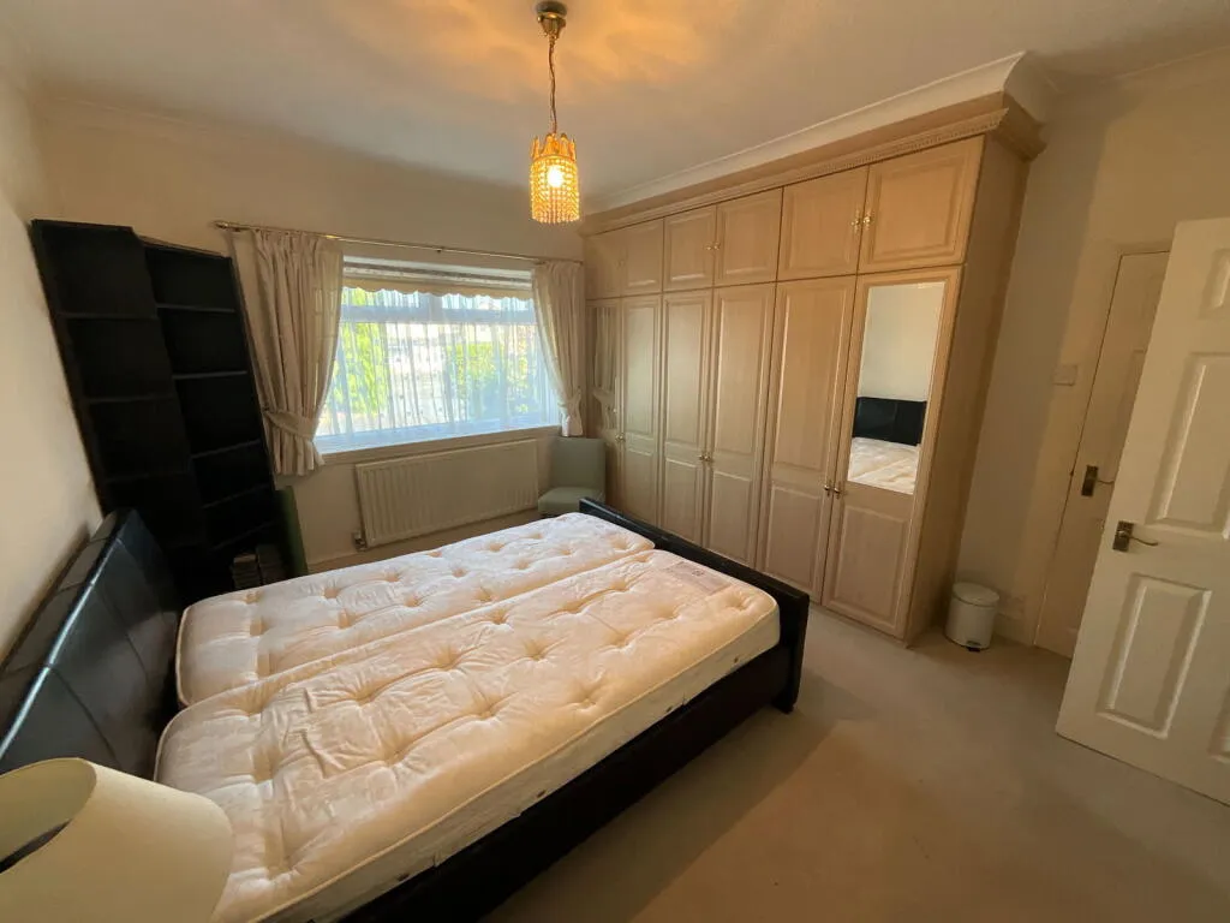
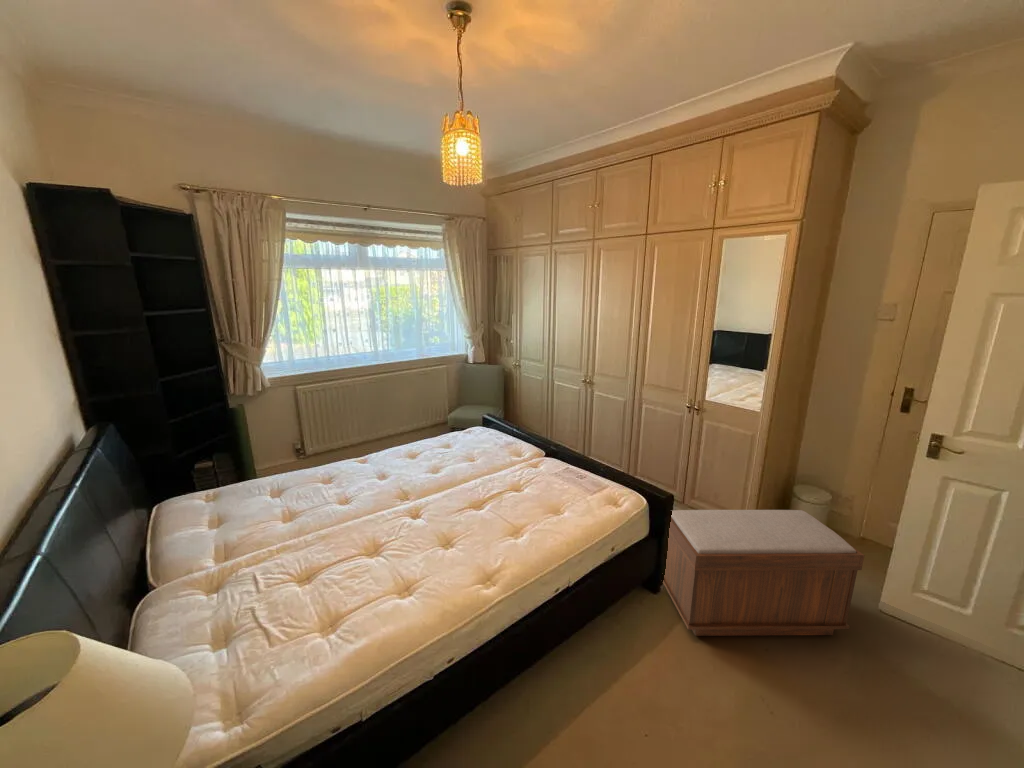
+ bench [662,509,866,637]
